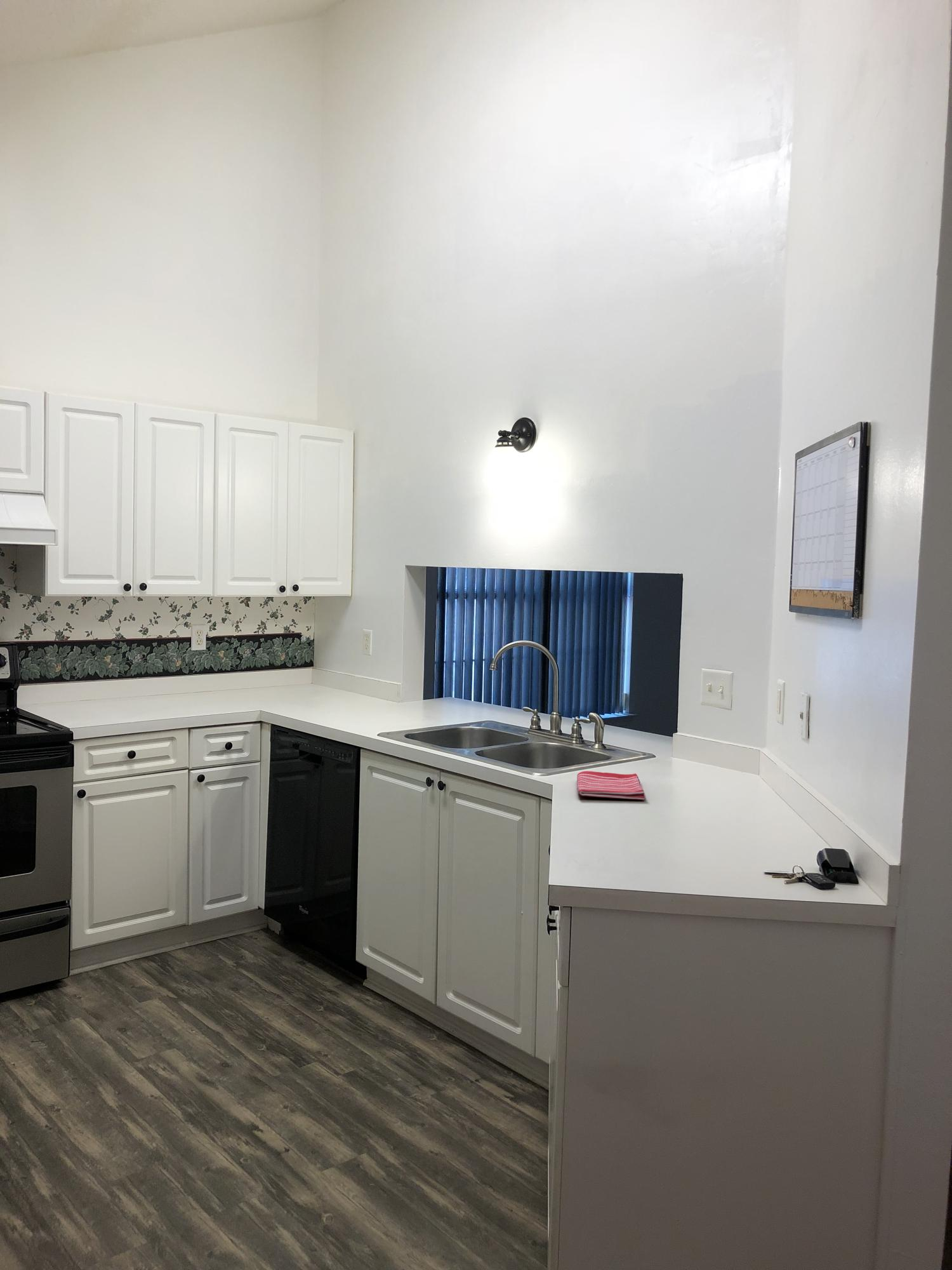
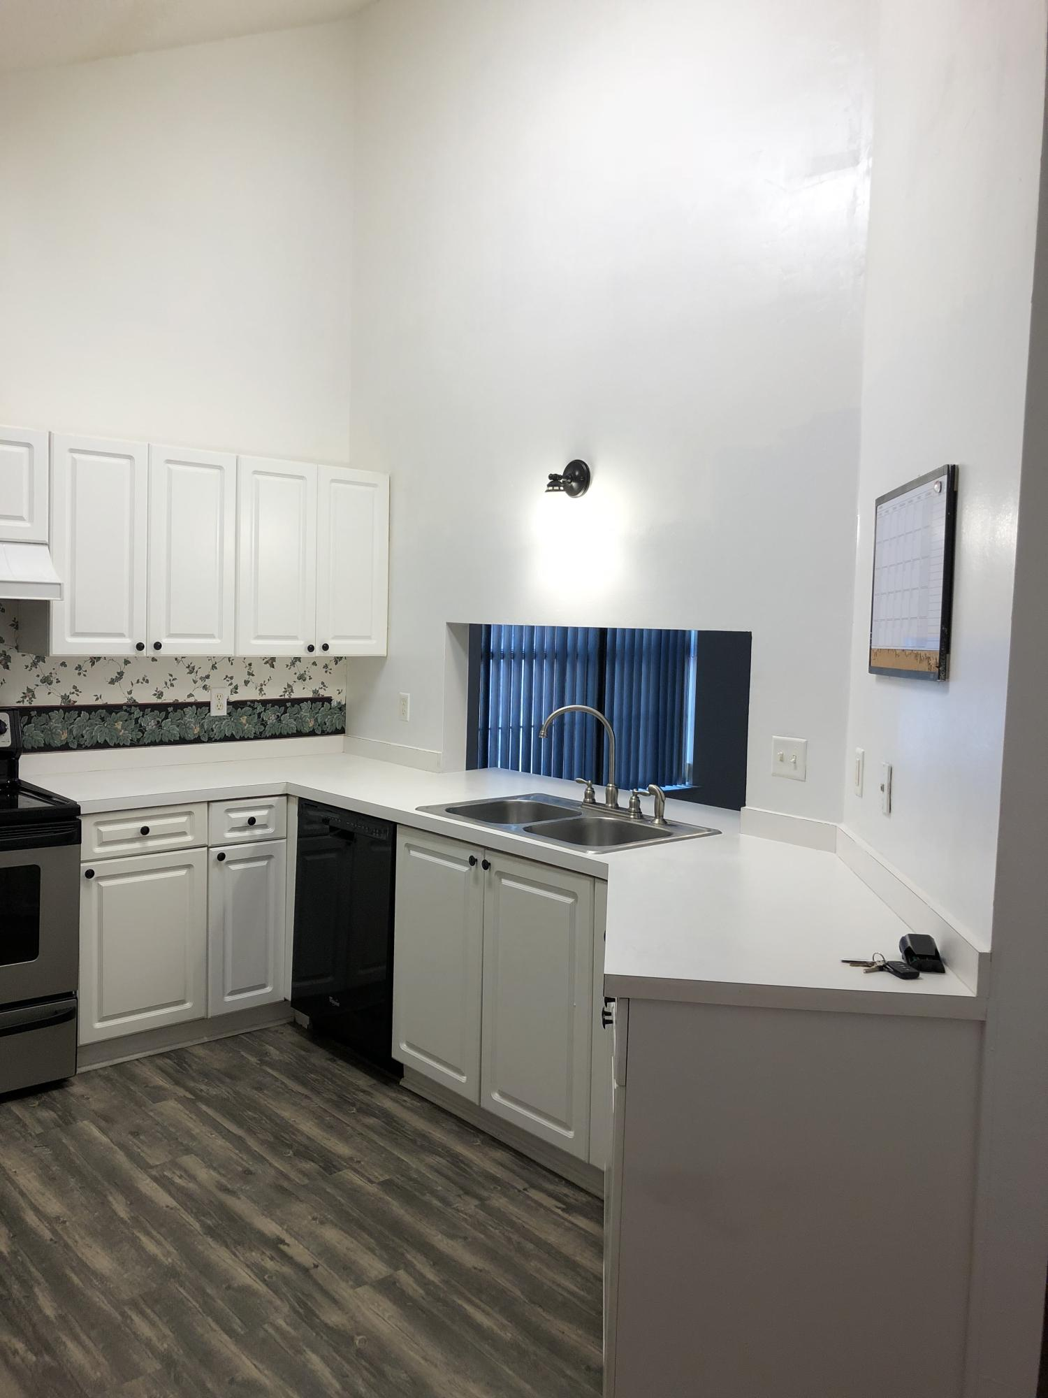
- dish towel [576,770,645,801]
